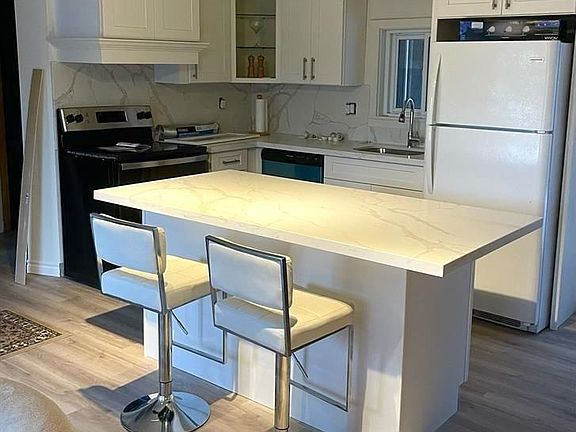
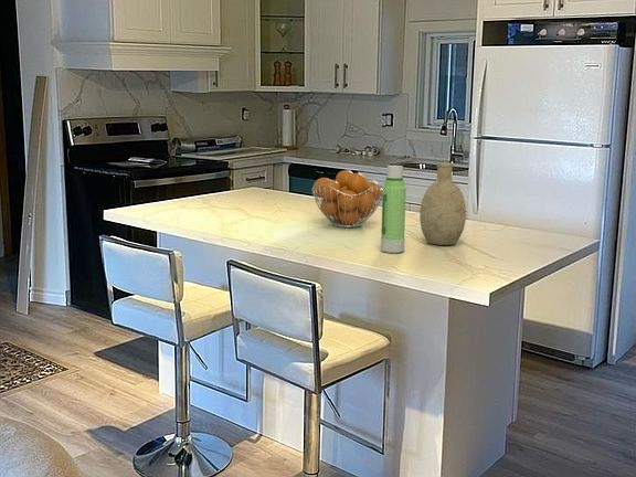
+ water bottle [380,165,407,254]
+ fruit basket [311,169,383,229]
+ decorative vase [418,161,467,246]
